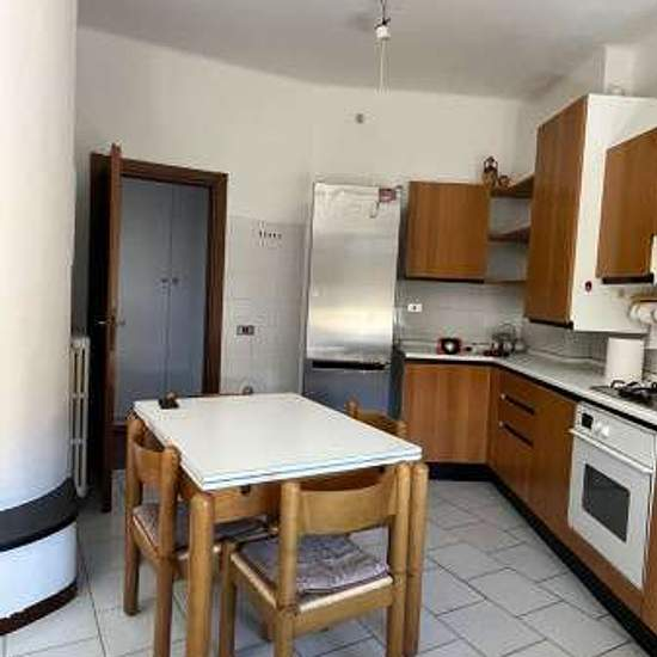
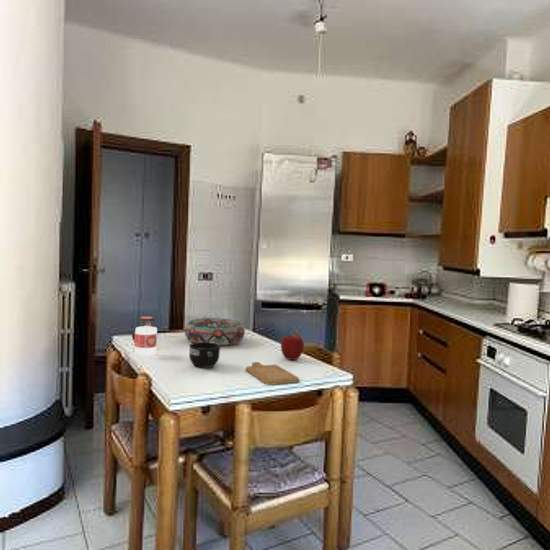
+ chopping board [245,361,300,386]
+ mug [188,342,221,369]
+ jar [133,315,158,357]
+ apple [280,334,305,361]
+ decorative bowl [184,317,246,346]
